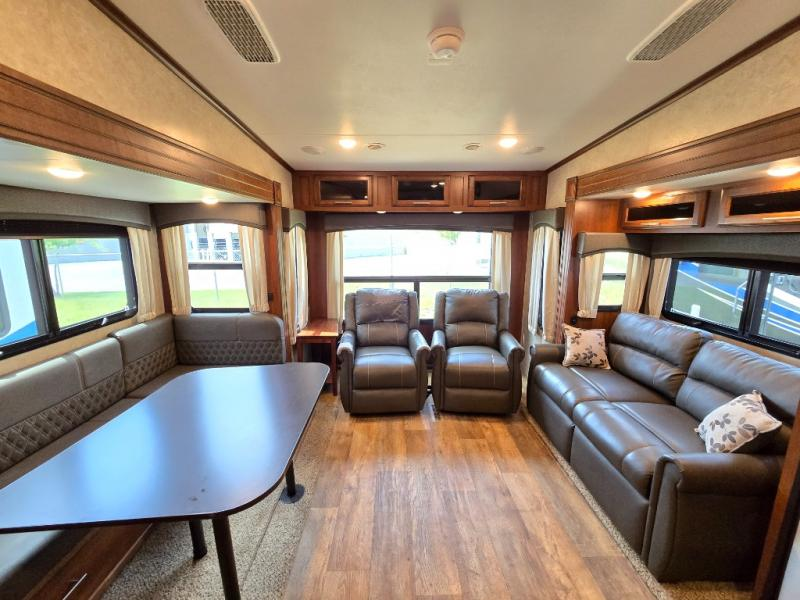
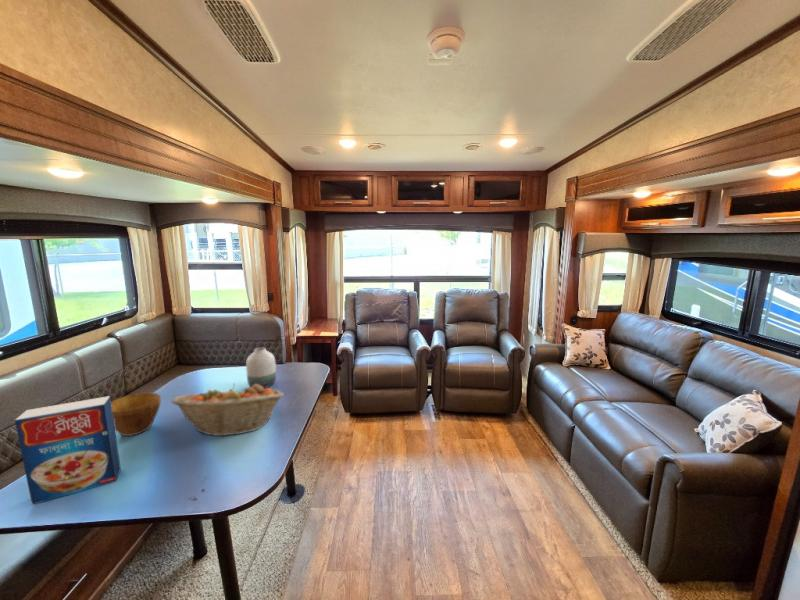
+ vase [245,347,277,389]
+ cereal box [14,395,122,506]
+ bowl [111,391,162,437]
+ fruit basket [170,383,284,437]
